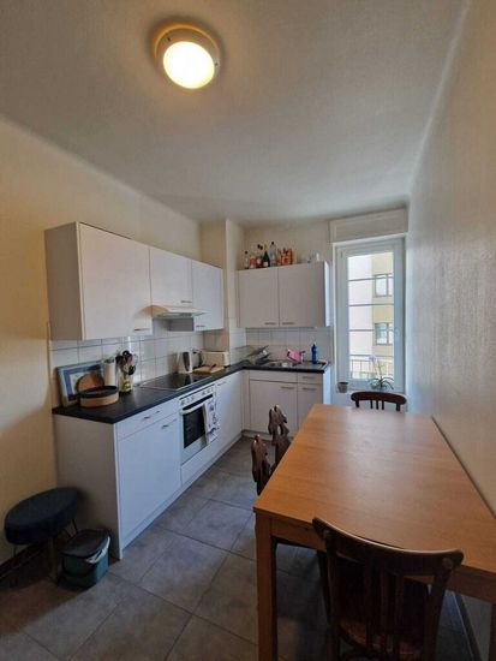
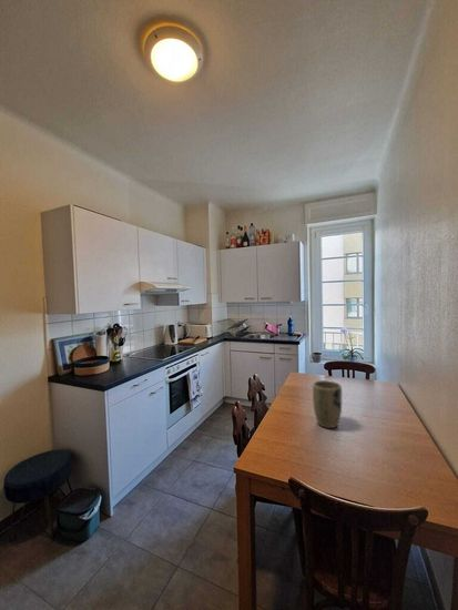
+ plant pot [312,379,343,429]
